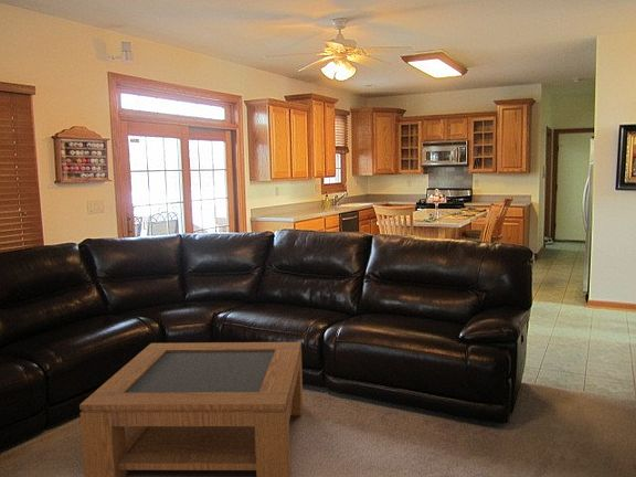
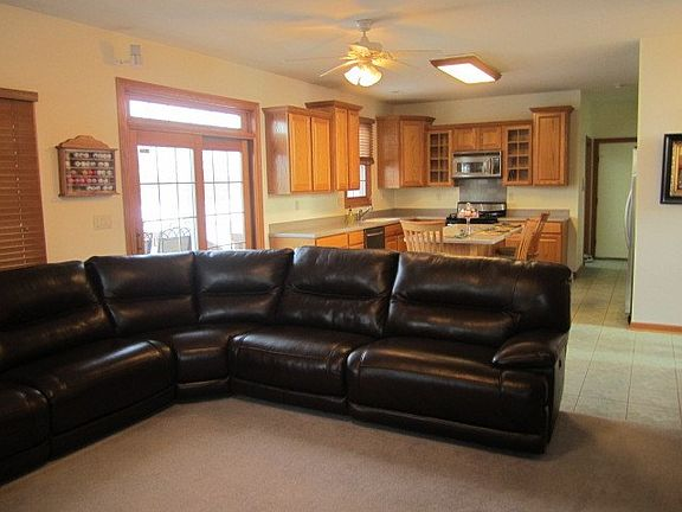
- coffee table [78,341,304,477]
